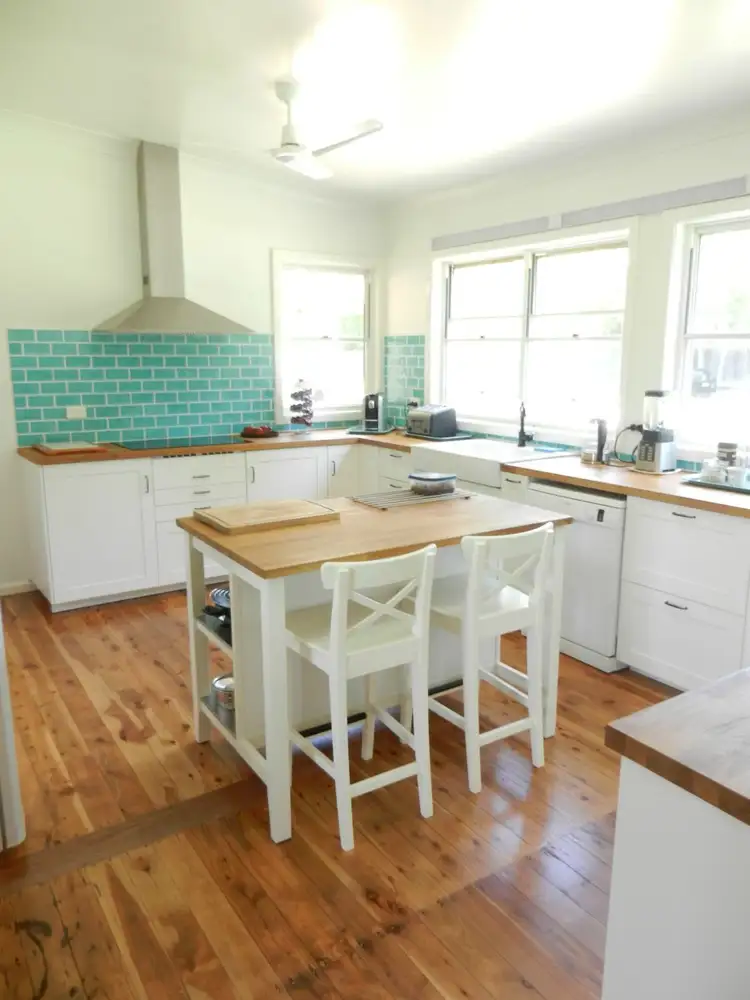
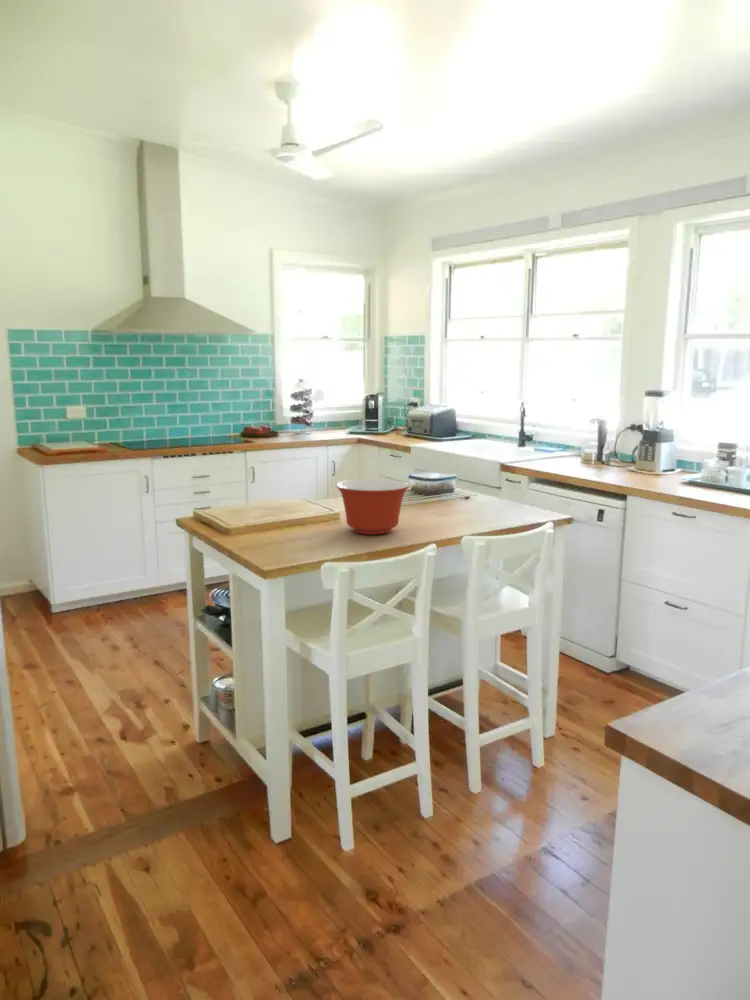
+ mixing bowl [335,478,411,535]
